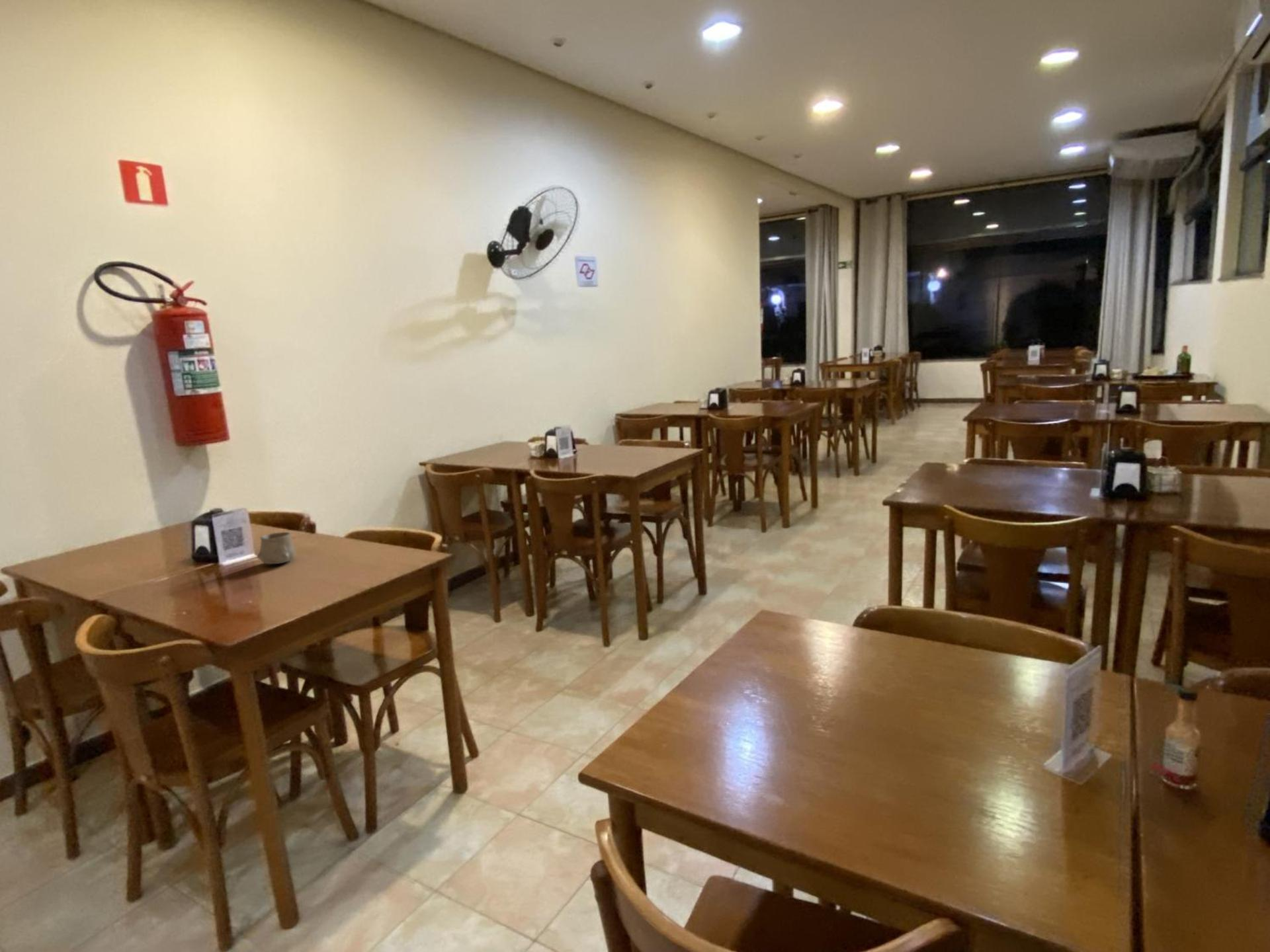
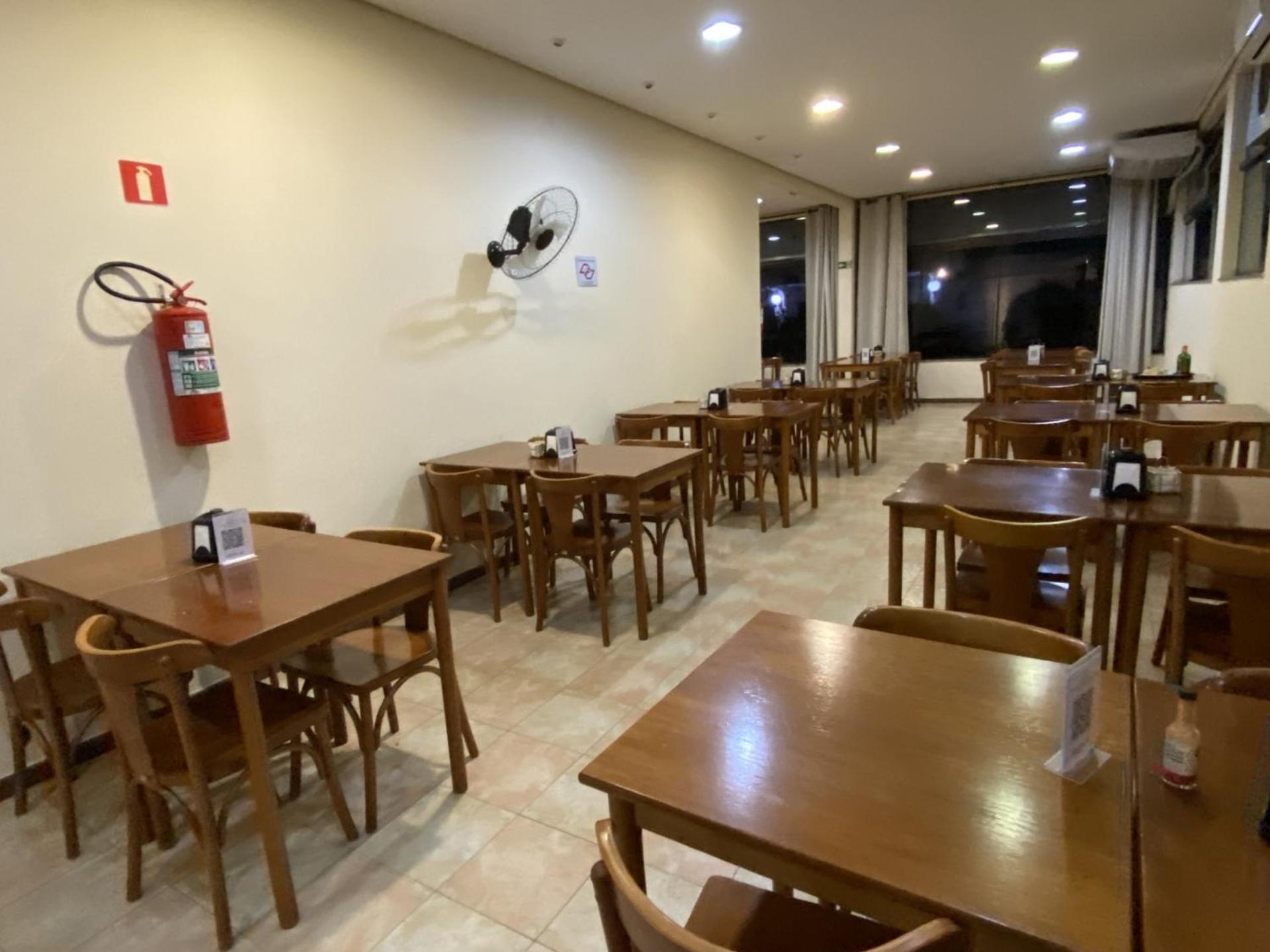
- cup [256,532,296,565]
